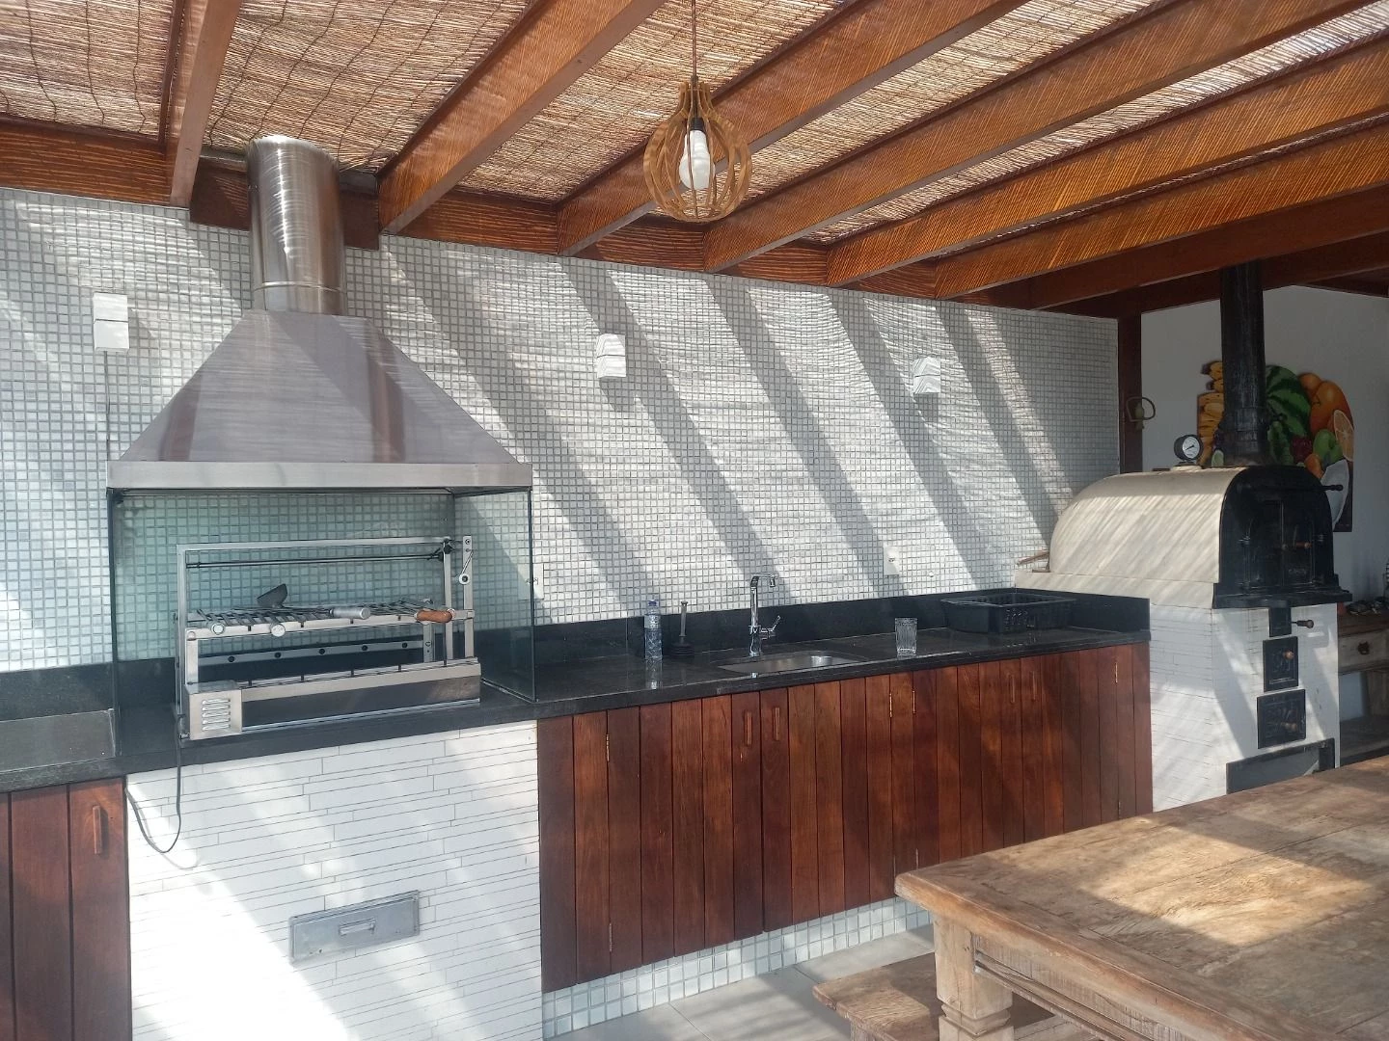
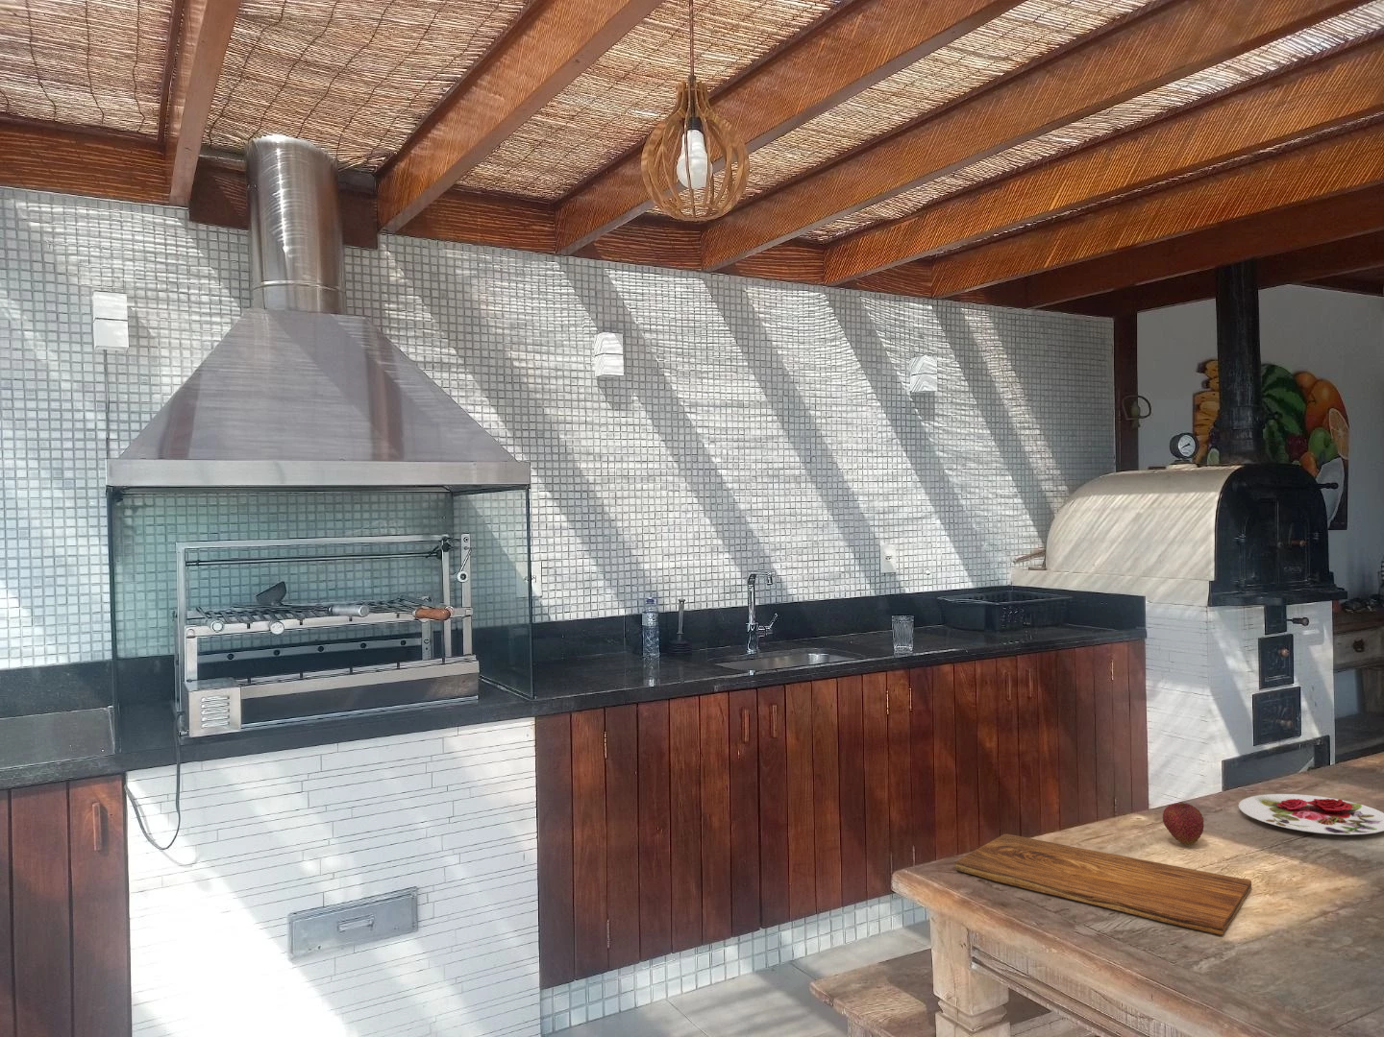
+ cutting board [955,833,1252,936]
+ fruit [1162,802,1205,846]
+ plate [1237,793,1384,835]
